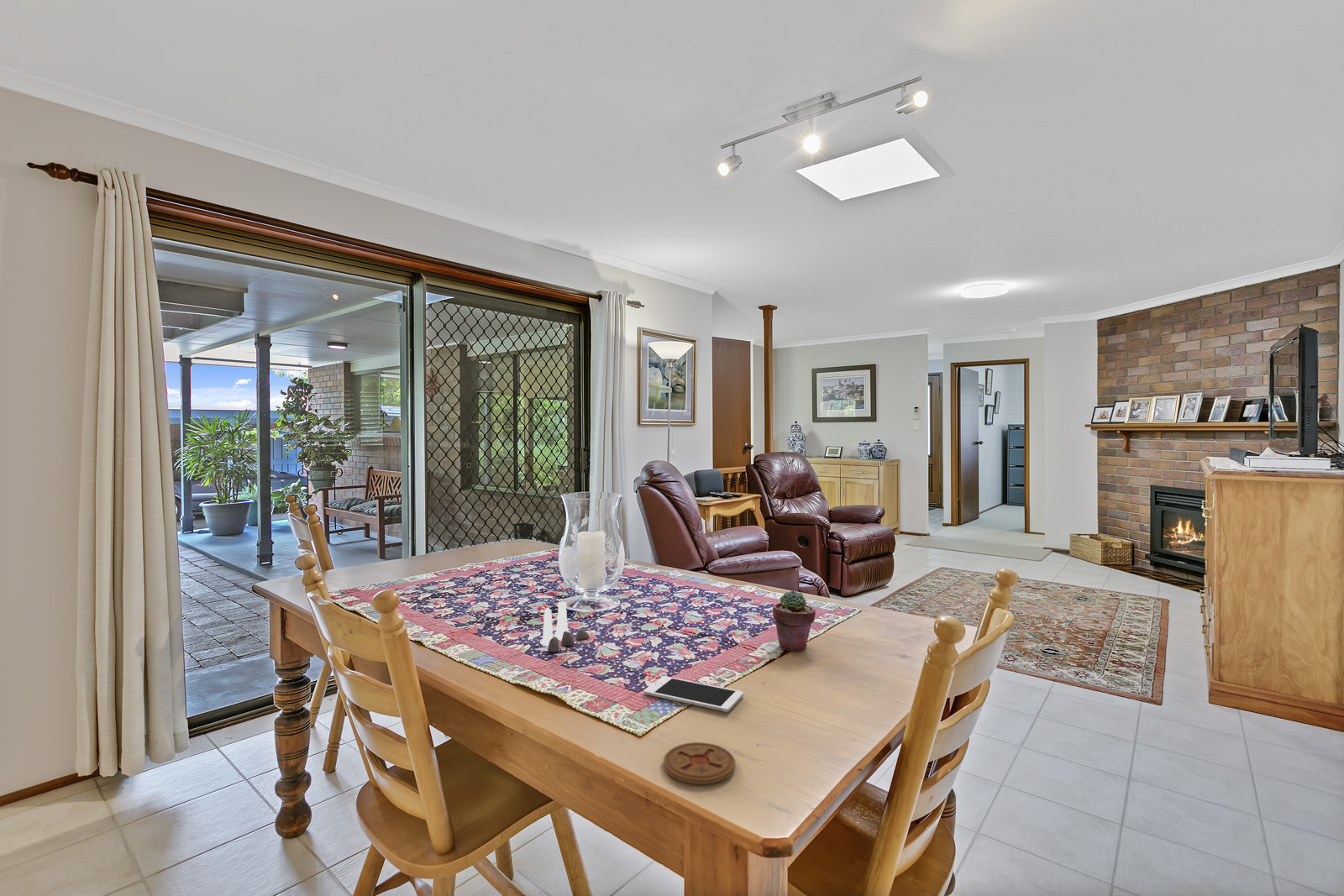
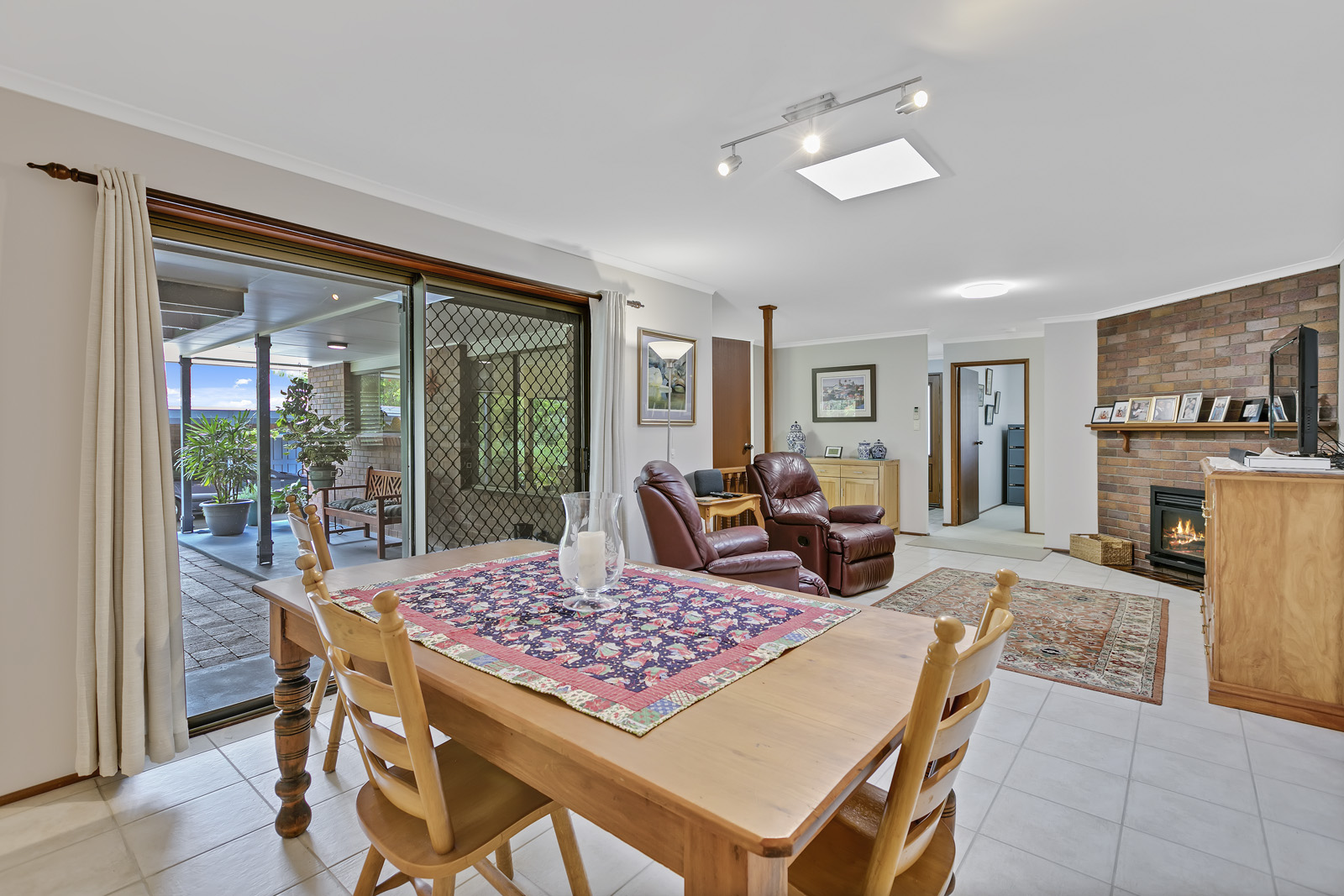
- potted succulent [772,589,816,652]
- cell phone [643,675,744,713]
- salt and pepper shaker set [539,600,590,652]
- coaster [663,741,736,785]
